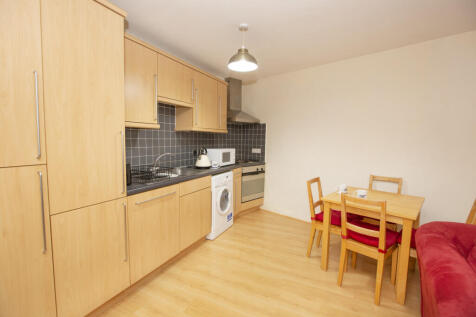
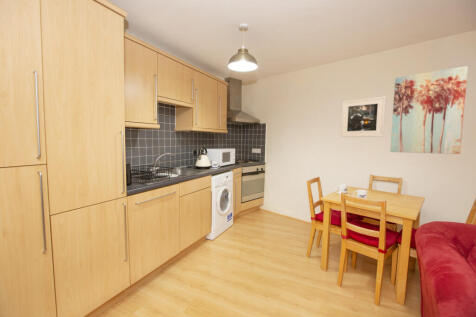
+ wall art [389,65,469,155]
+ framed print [340,96,387,138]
